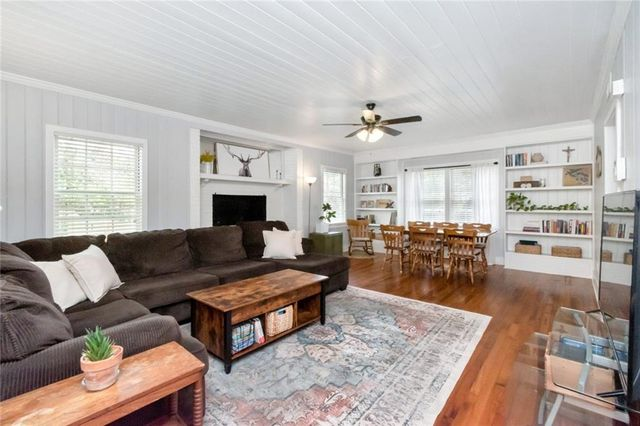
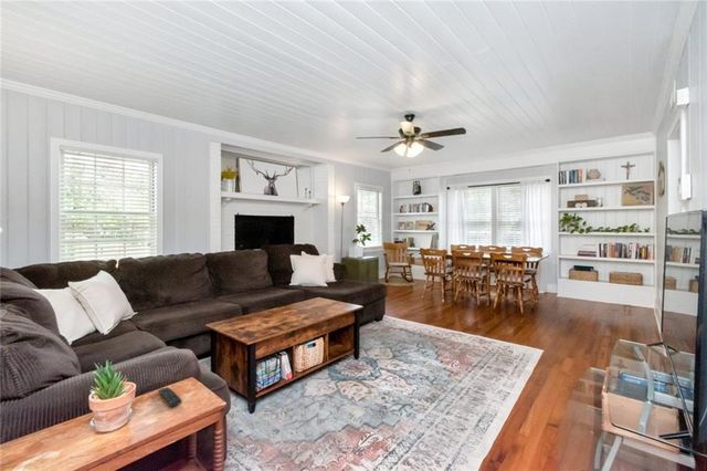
+ remote control [157,387,182,408]
